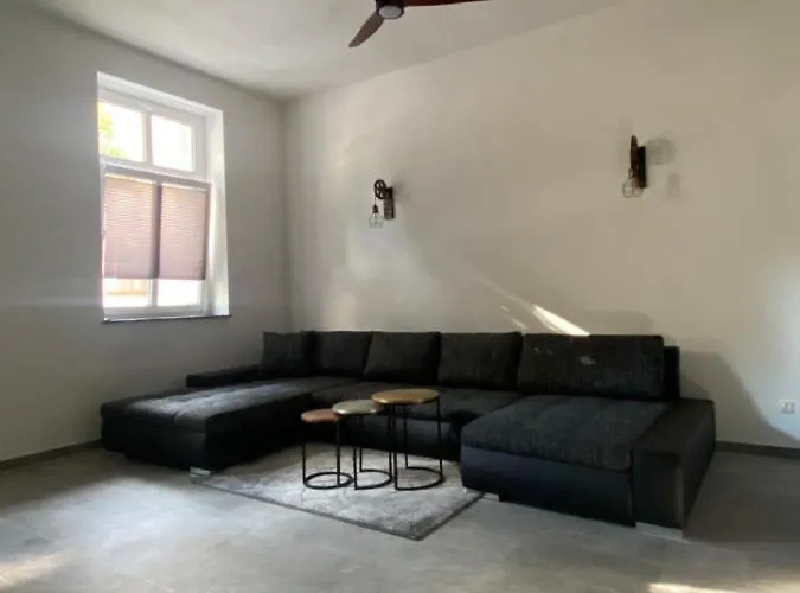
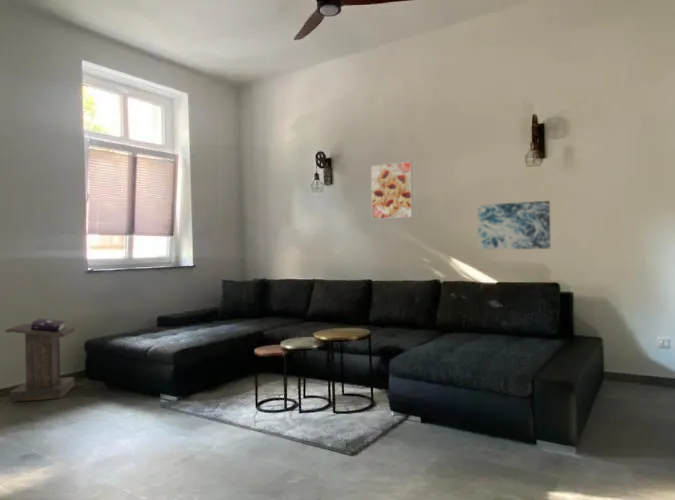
+ wall art [477,200,551,251]
+ lectern [5,317,76,403]
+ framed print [370,160,414,220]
